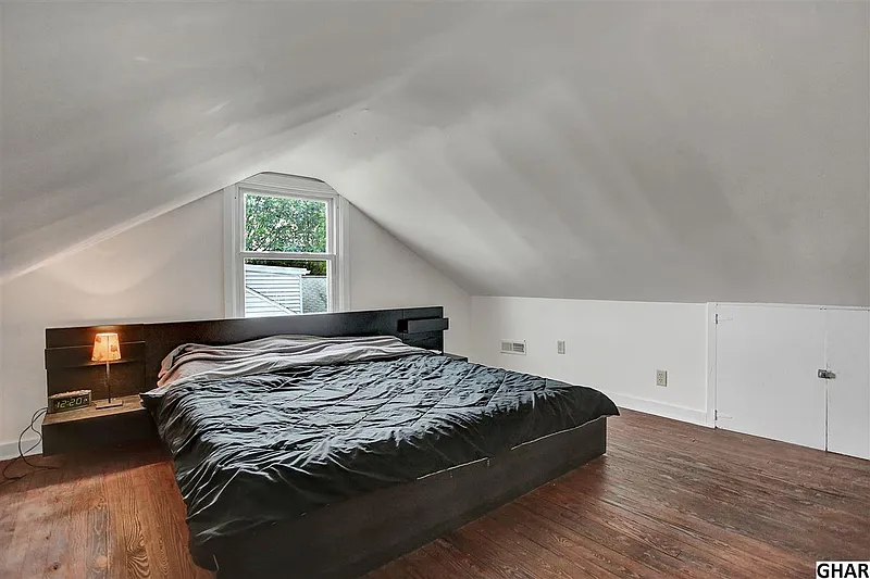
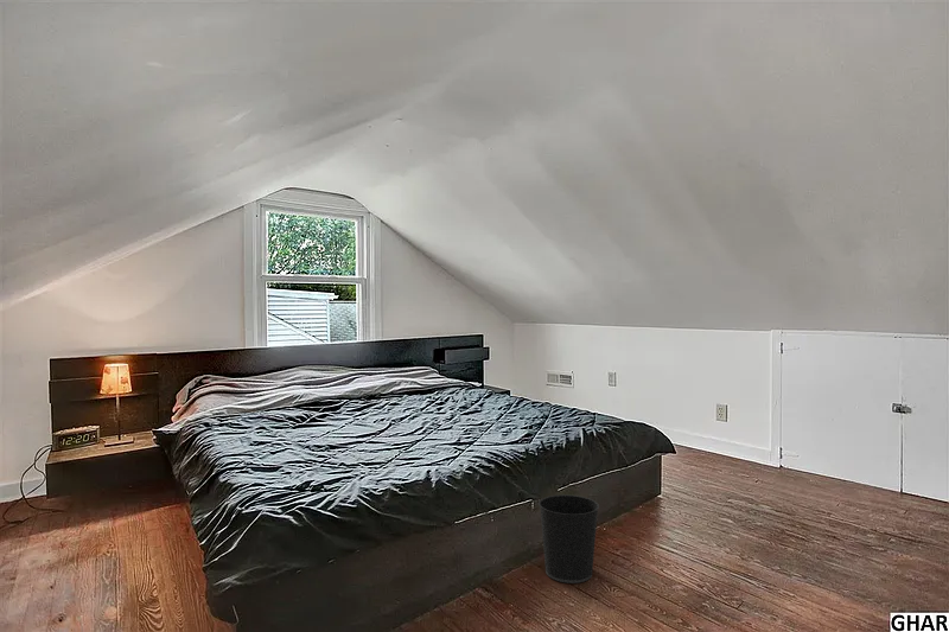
+ wastebasket [537,493,600,585]
